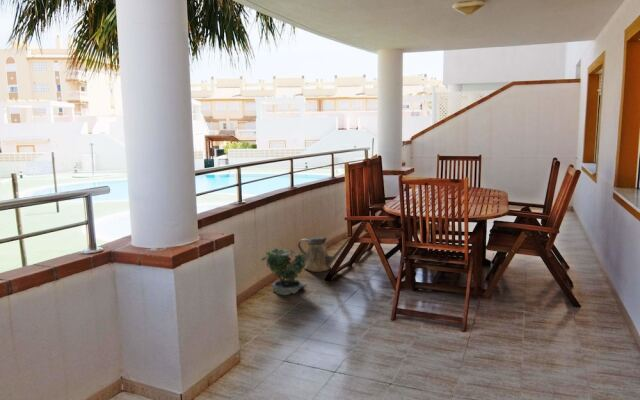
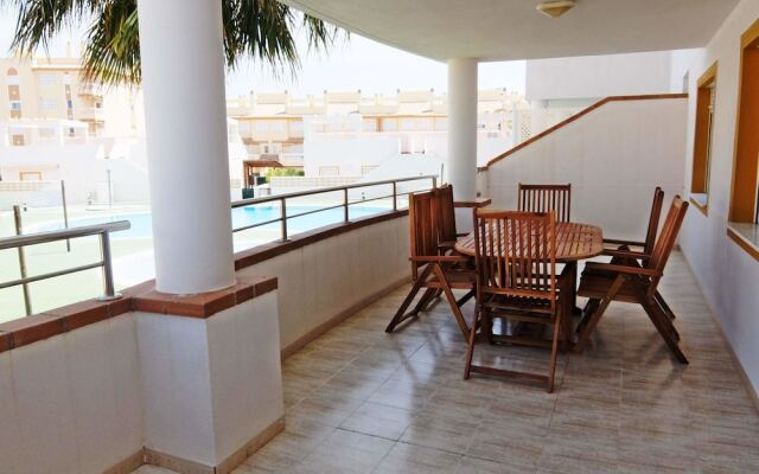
- watering can [297,236,350,273]
- potted plant [260,243,307,296]
